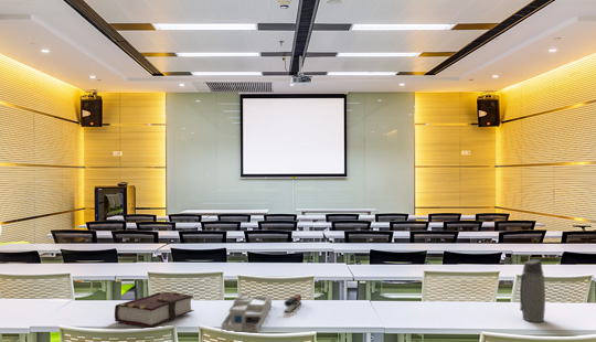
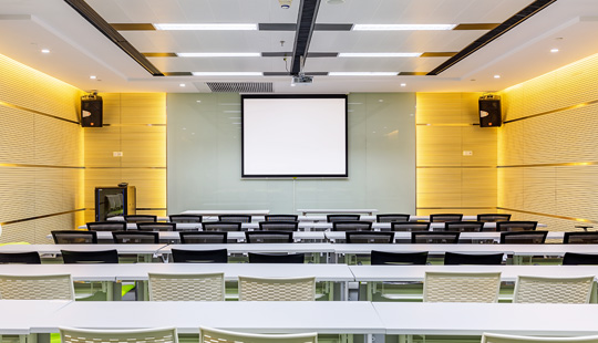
- book [114,290,195,328]
- water bottle [519,258,546,323]
- desk organizer [221,292,273,333]
- stapler [283,293,302,313]
